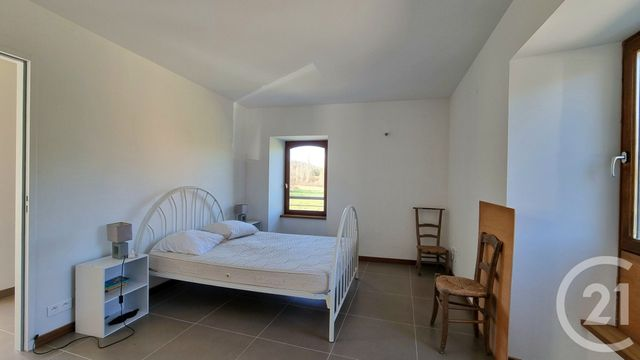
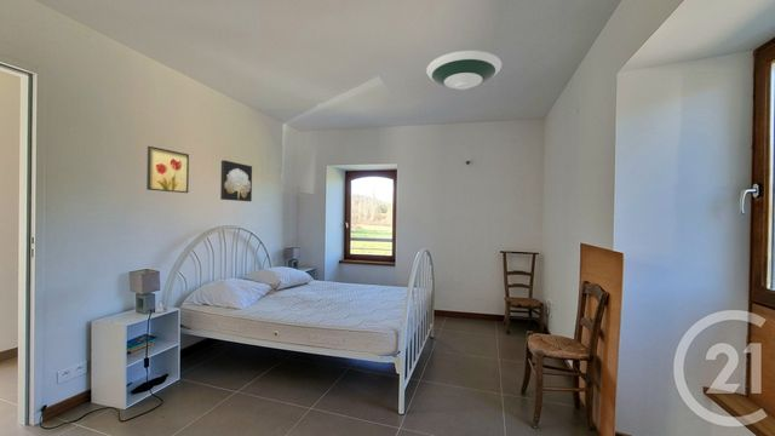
+ wall art [219,159,253,202]
+ wall art [145,145,190,194]
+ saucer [425,50,503,91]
